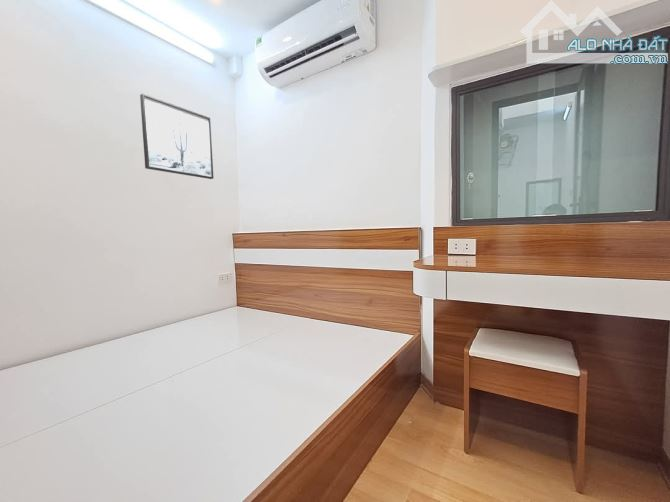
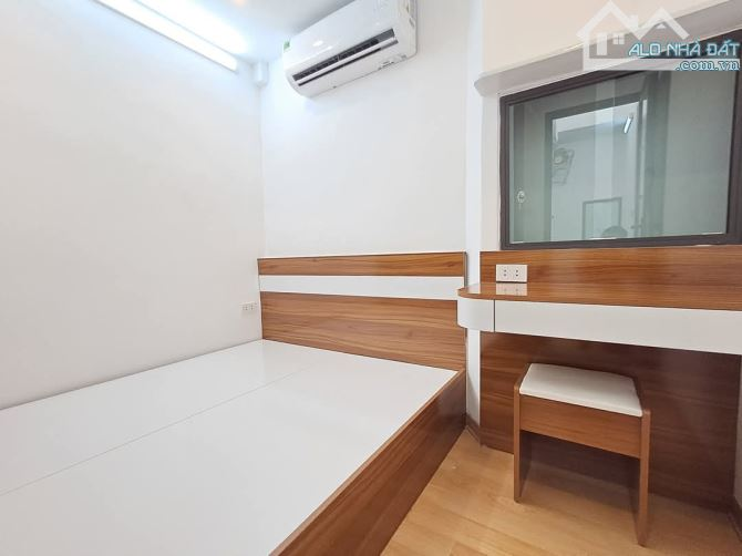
- wall art [139,93,214,180]
